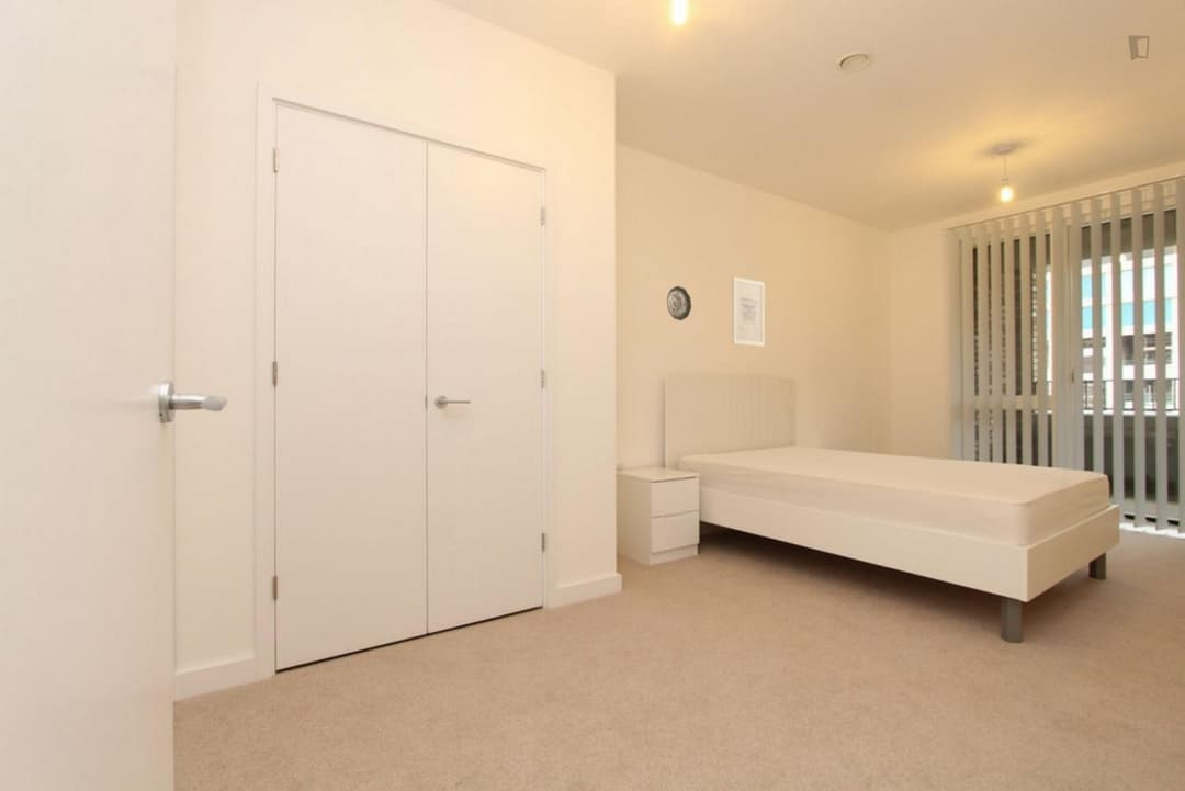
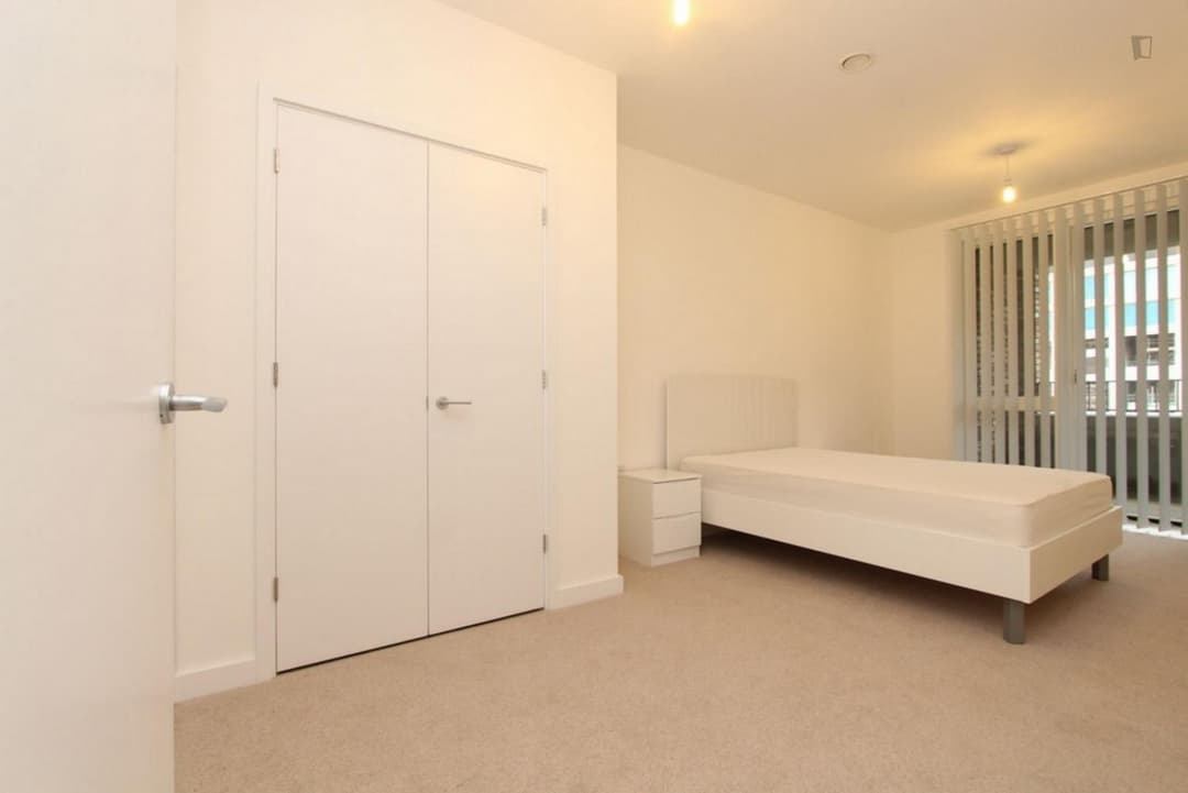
- wall art [732,275,766,348]
- decorative plate [666,285,692,321]
